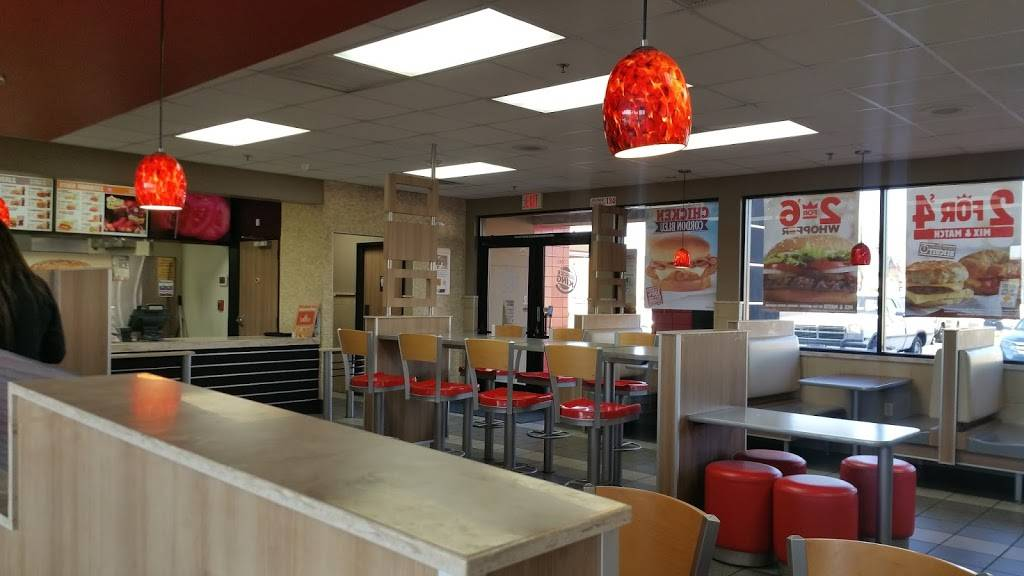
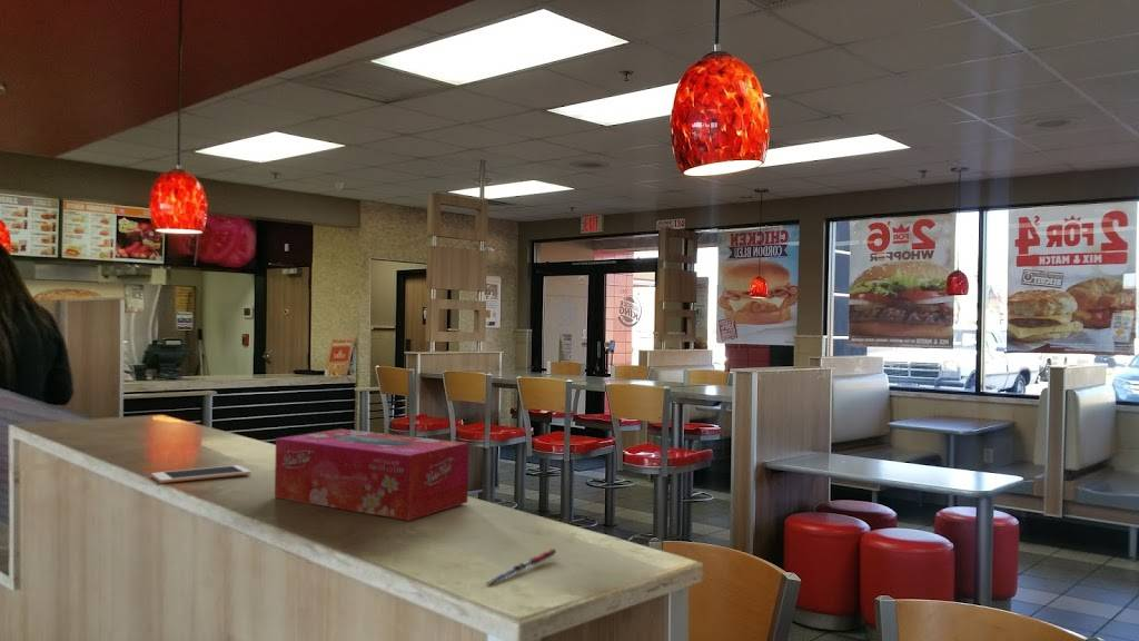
+ pen [484,548,558,585]
+ cell phone [150,464,252,484]
+ tissue box [274,427,469,522]
